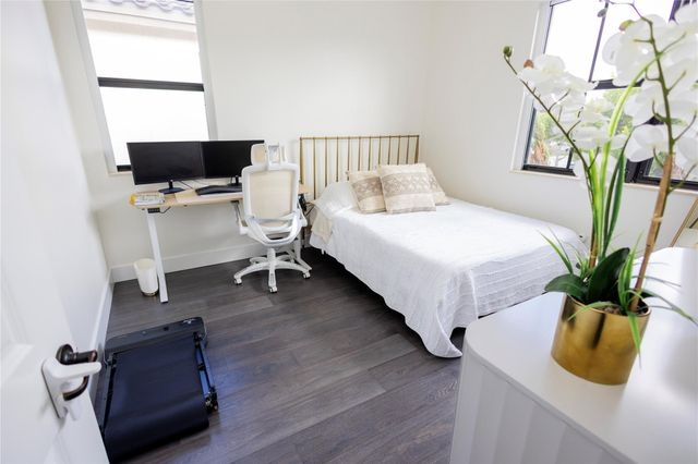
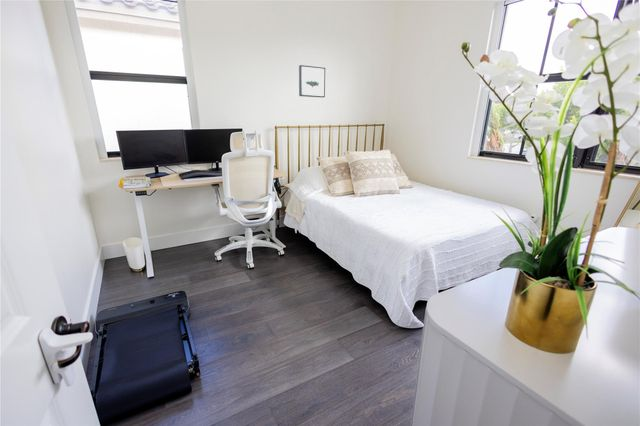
+ wall art [298,64,326,98]
